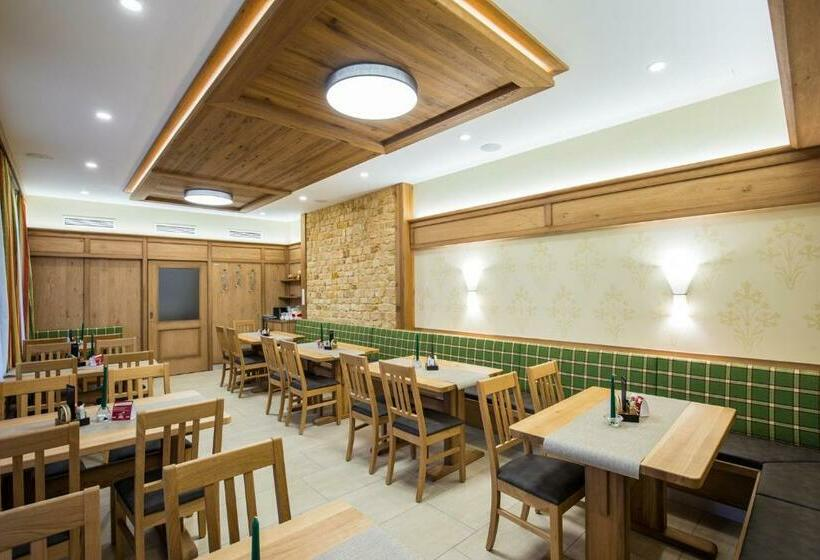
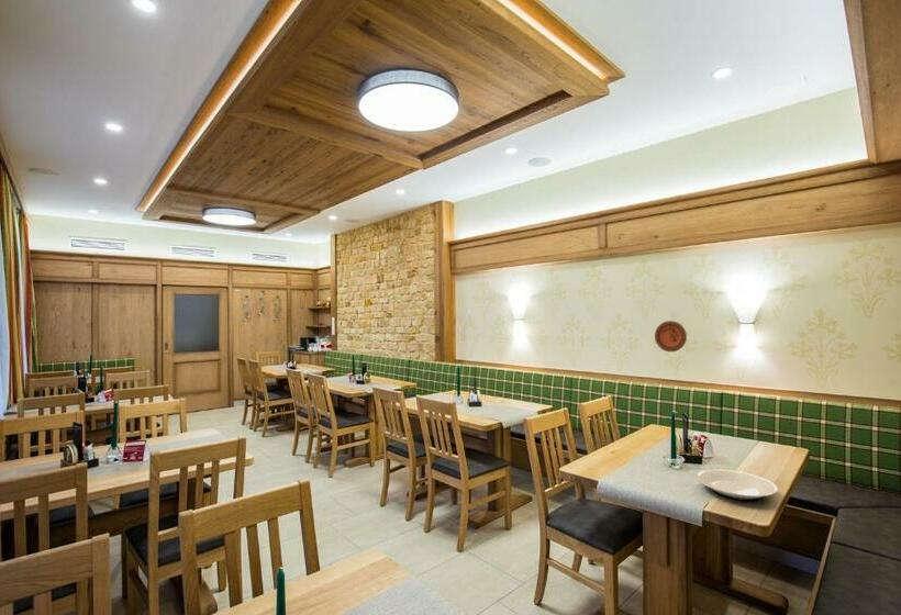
+ plate [696,468,779,502]
+ decorative plate [654,320,688,353]
